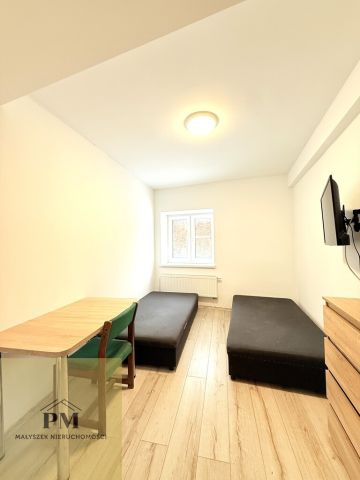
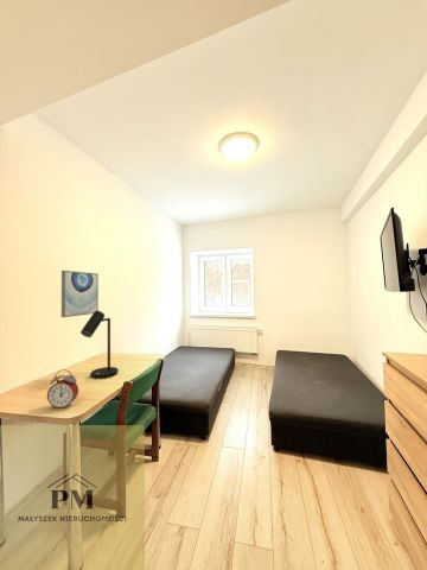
+ alarm clock [46,368,79,410]
+ desk lamp [79,310,119,380]
+ wall art [60,270,100,318]
